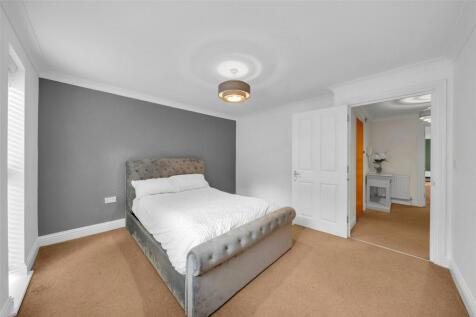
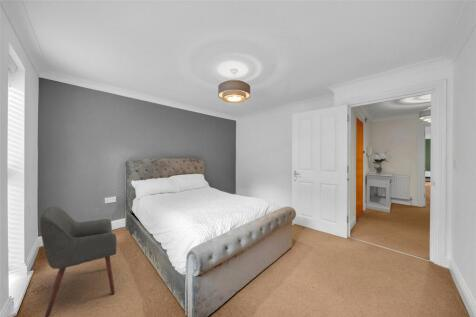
+ chair [39,205,118,317]
